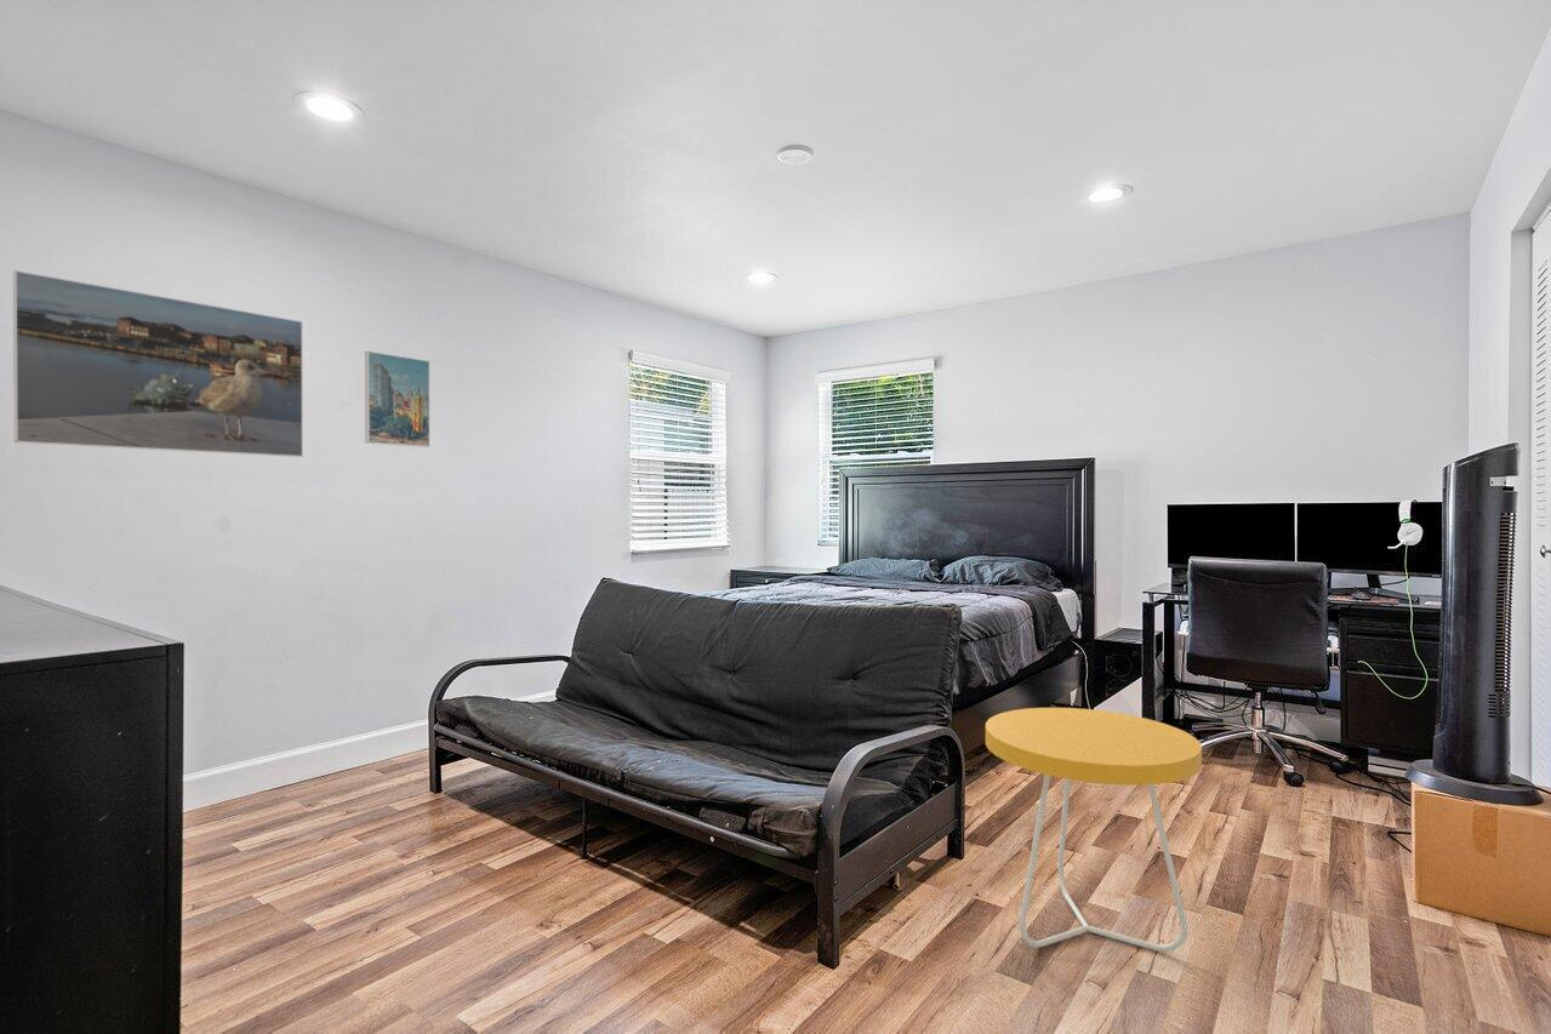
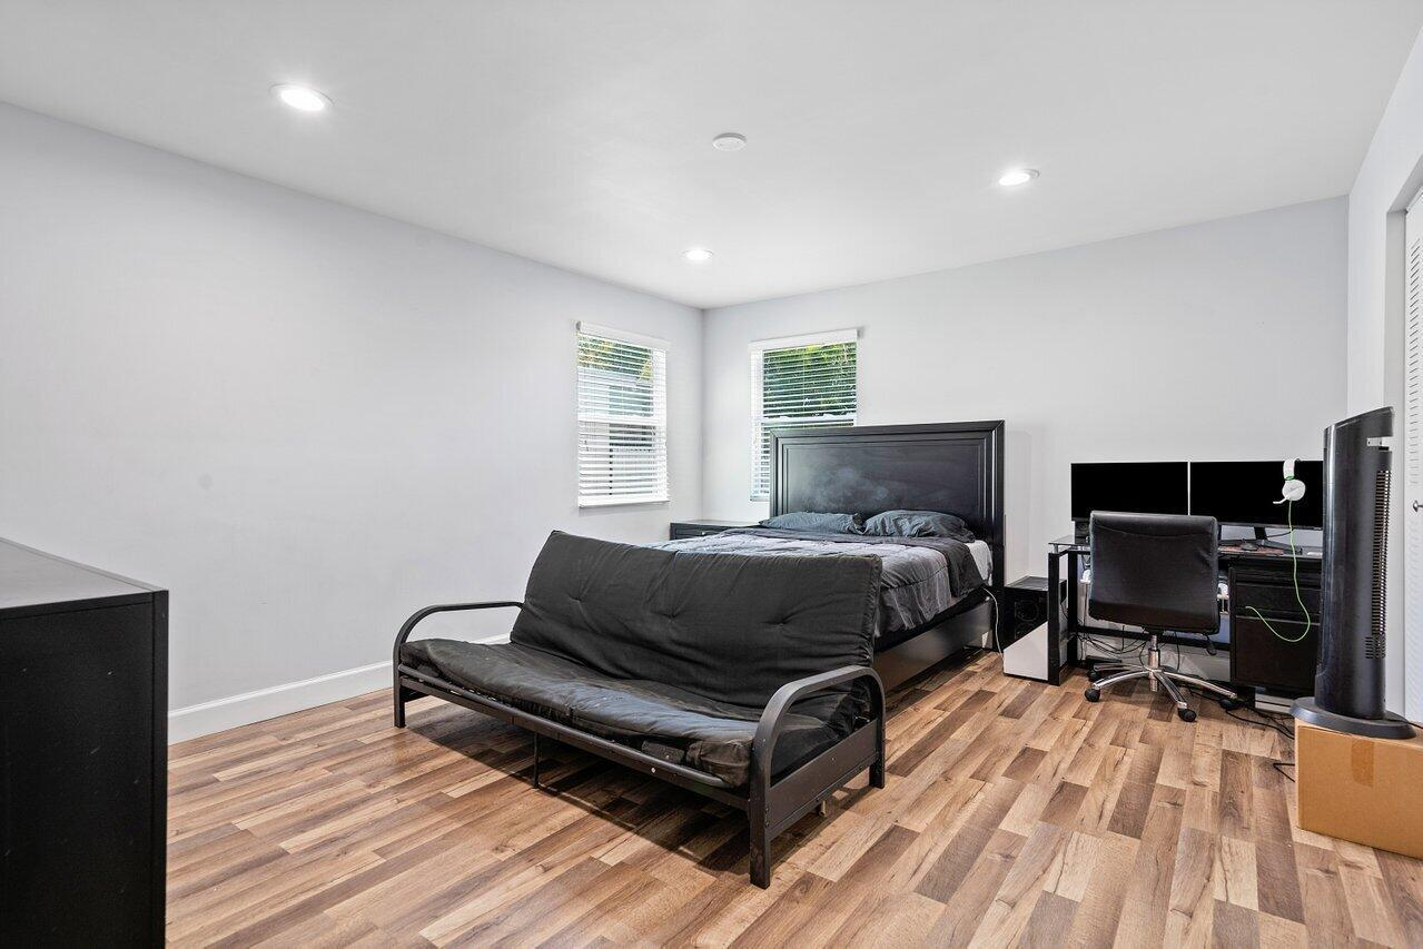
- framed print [12,269,304,458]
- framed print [364,350,430,449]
- side table [985,707,1203,953]
